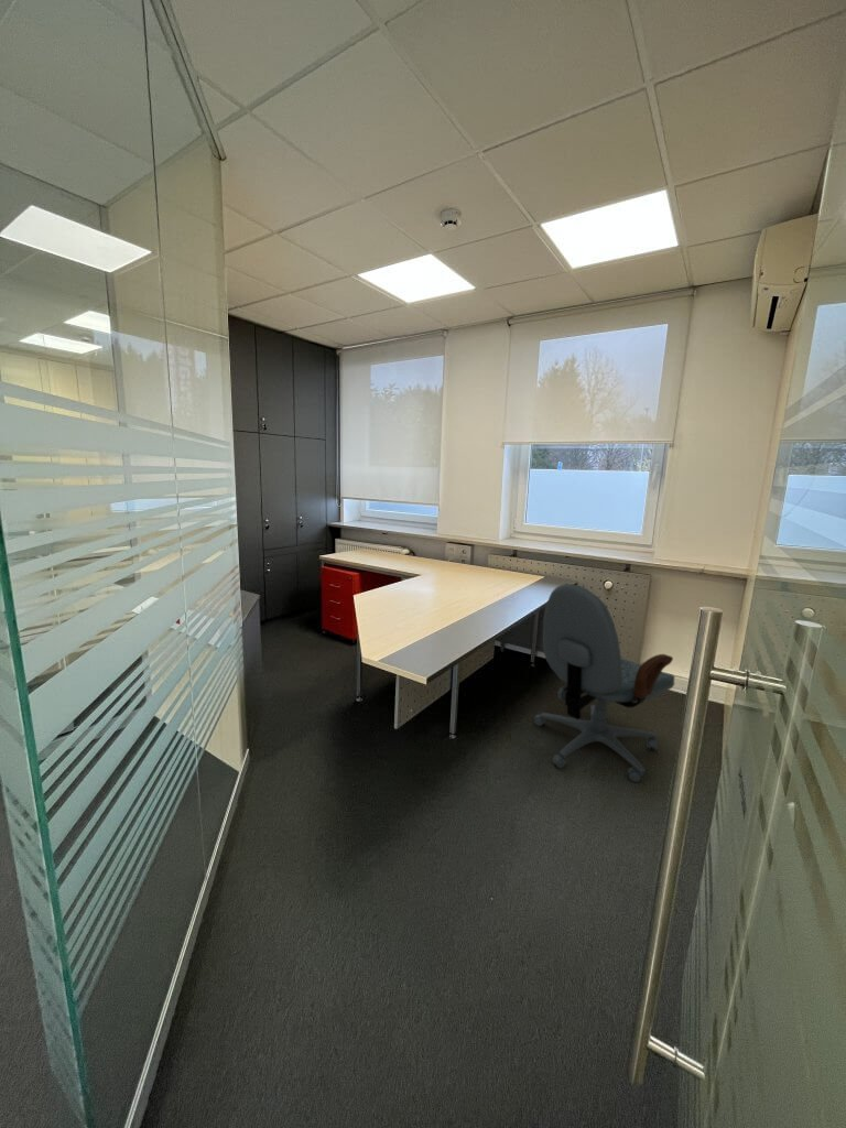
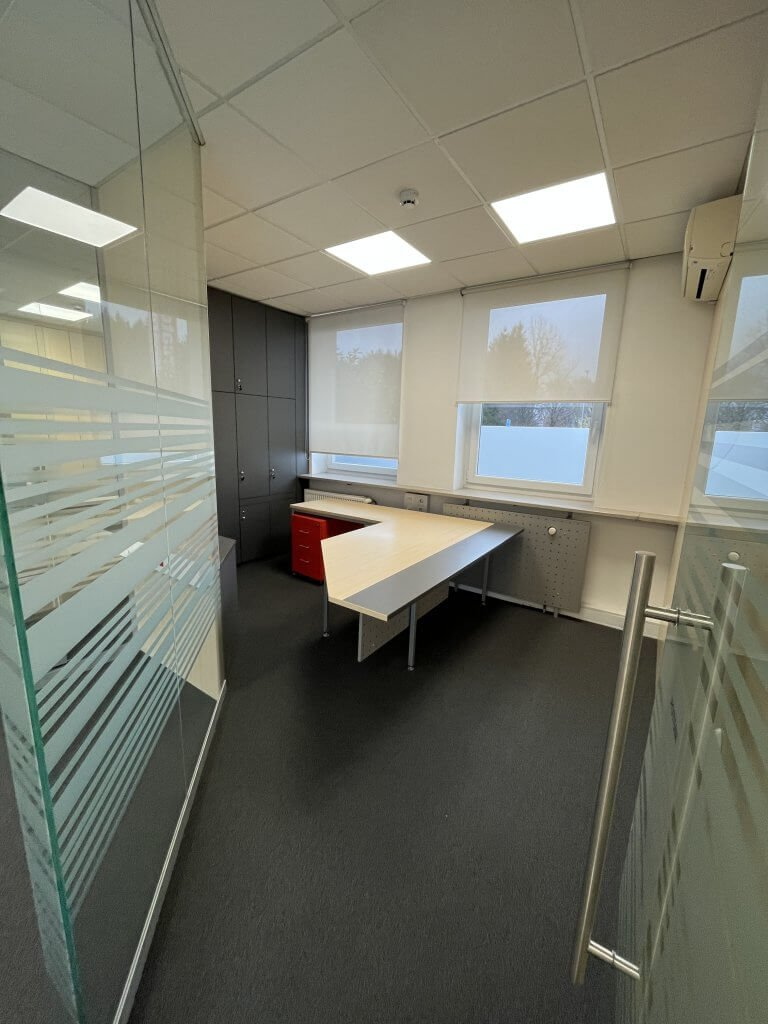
- office chair [532,583,676,783]
